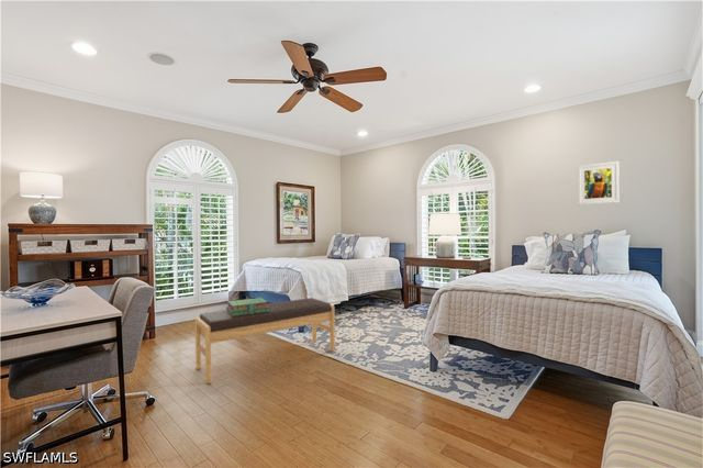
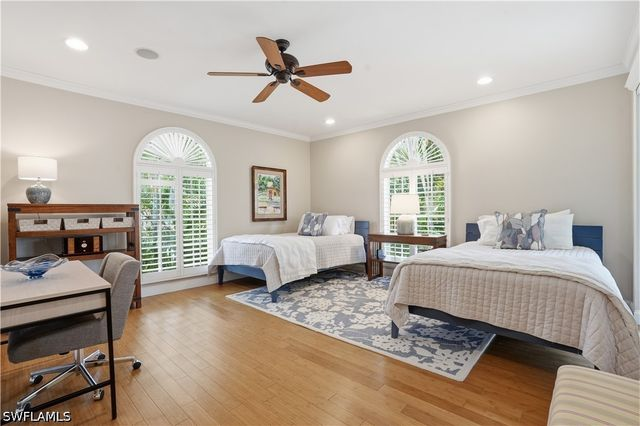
- bench [194,297,336,385]
- stack of books [225,297,269,316]
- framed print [577,160,621,205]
